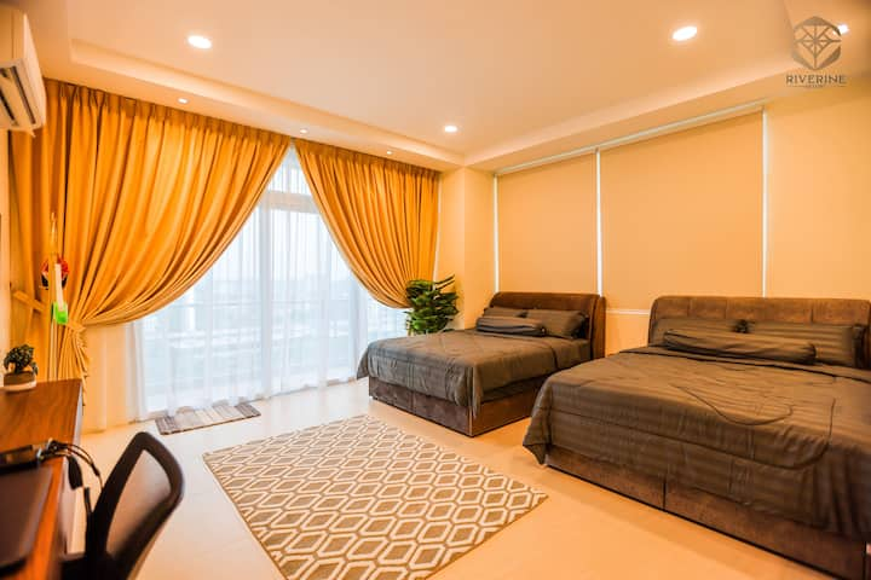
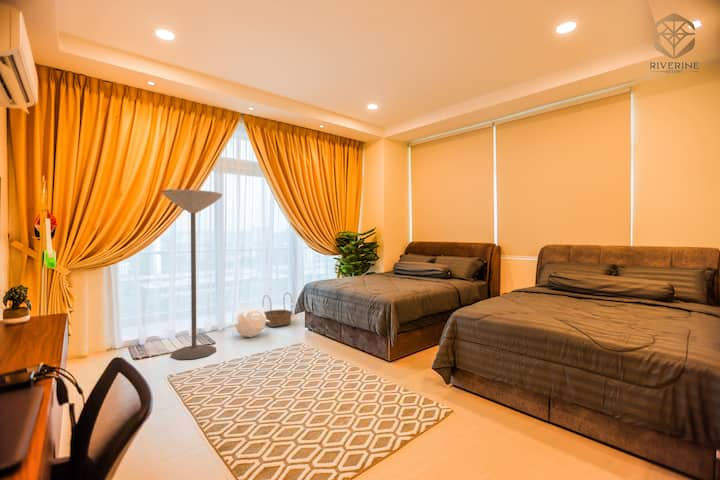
+ floor lamp [160,189,223,360]
+ pouf [231,302,270,339]
+ basket [262,292,293,328]
